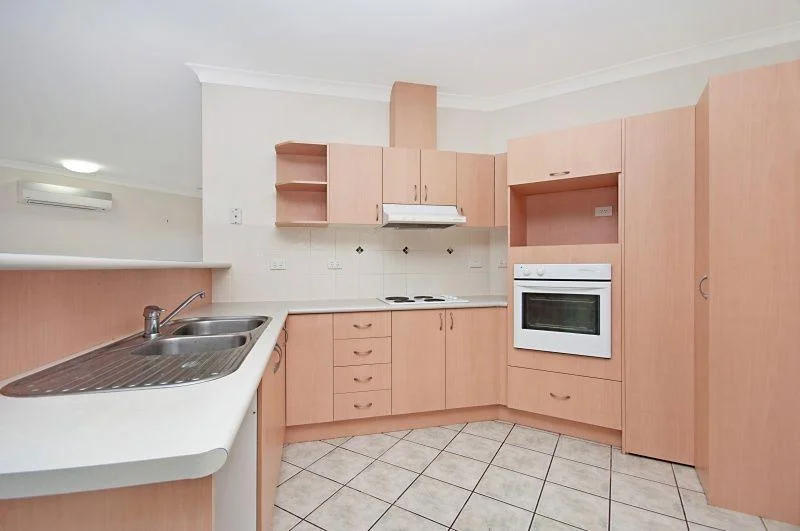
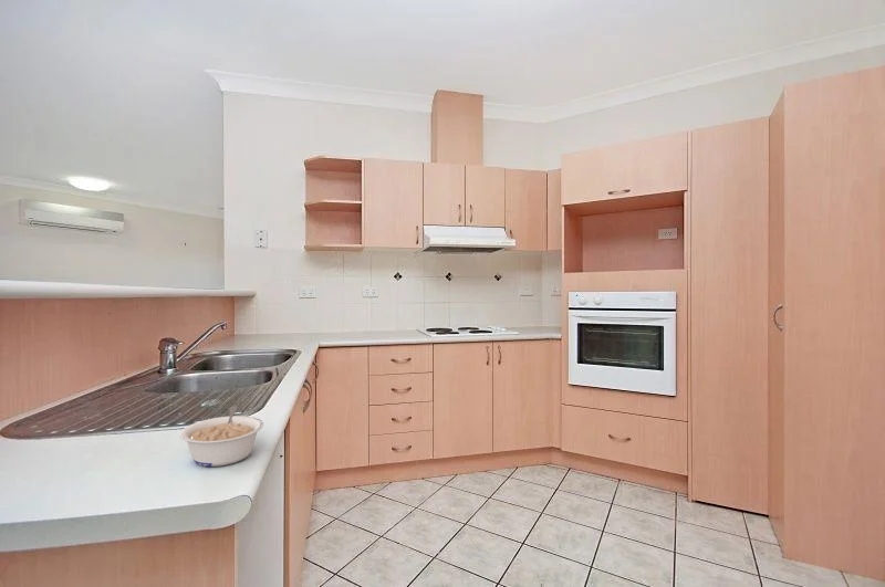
+ legume [178,405,264,468]
